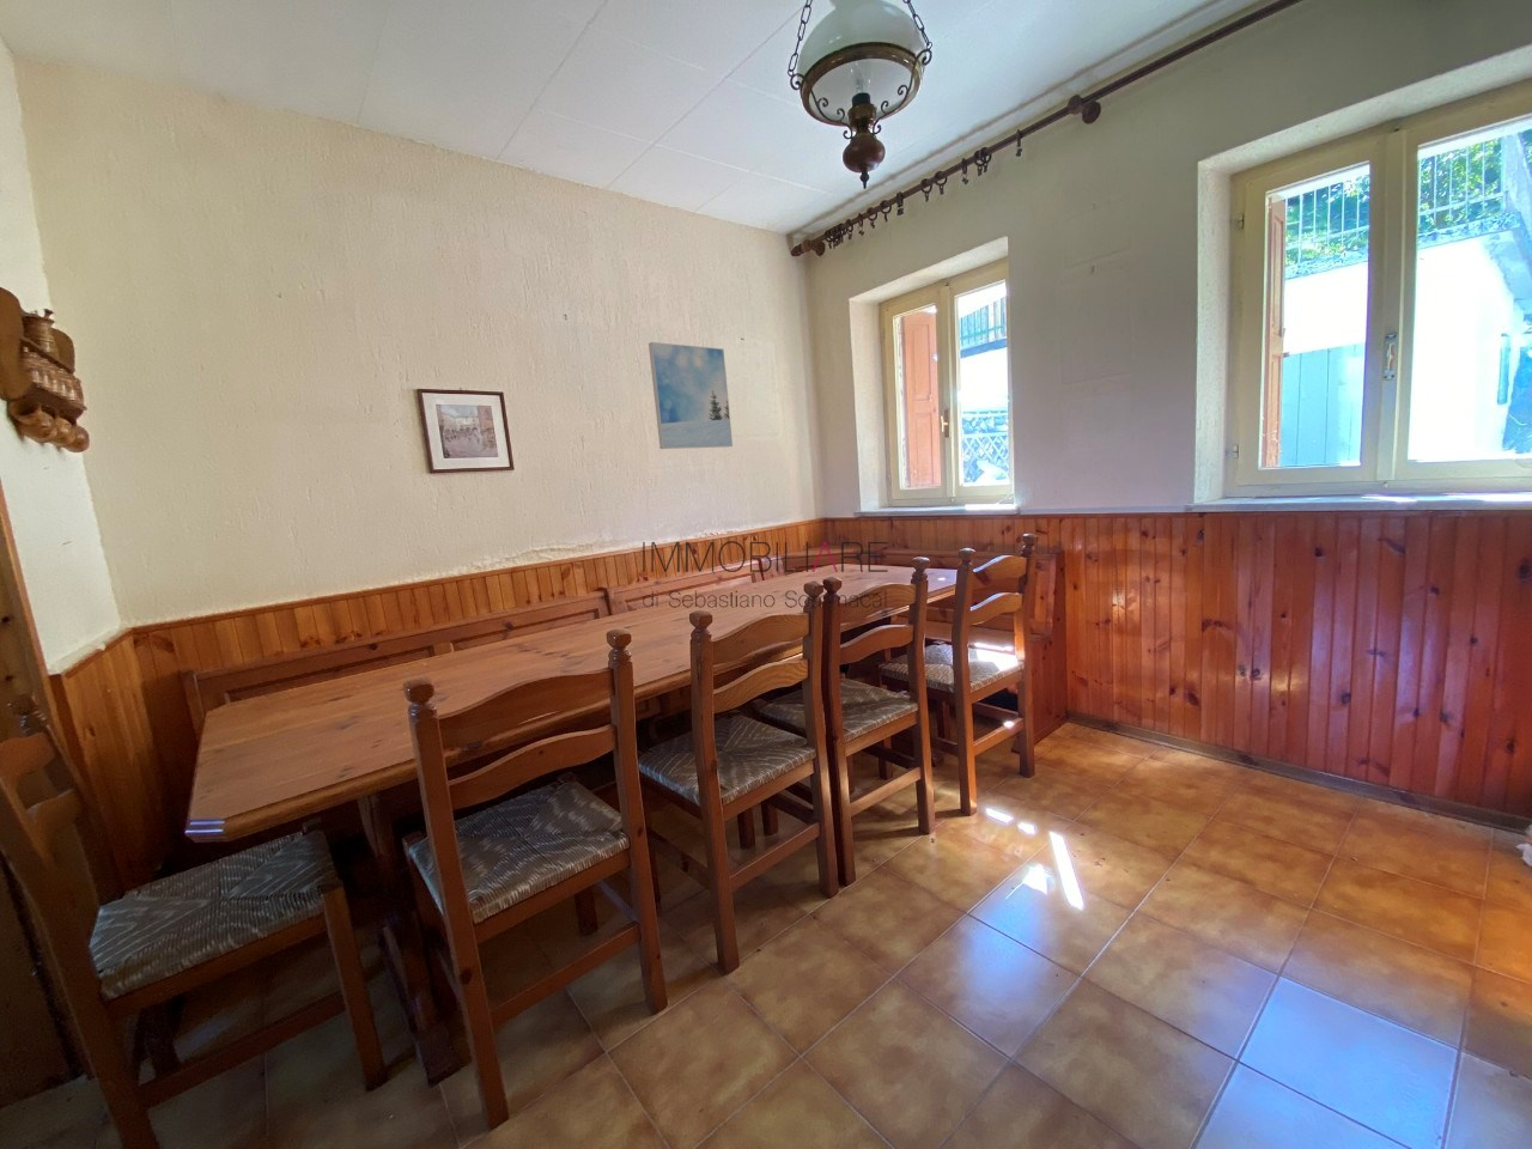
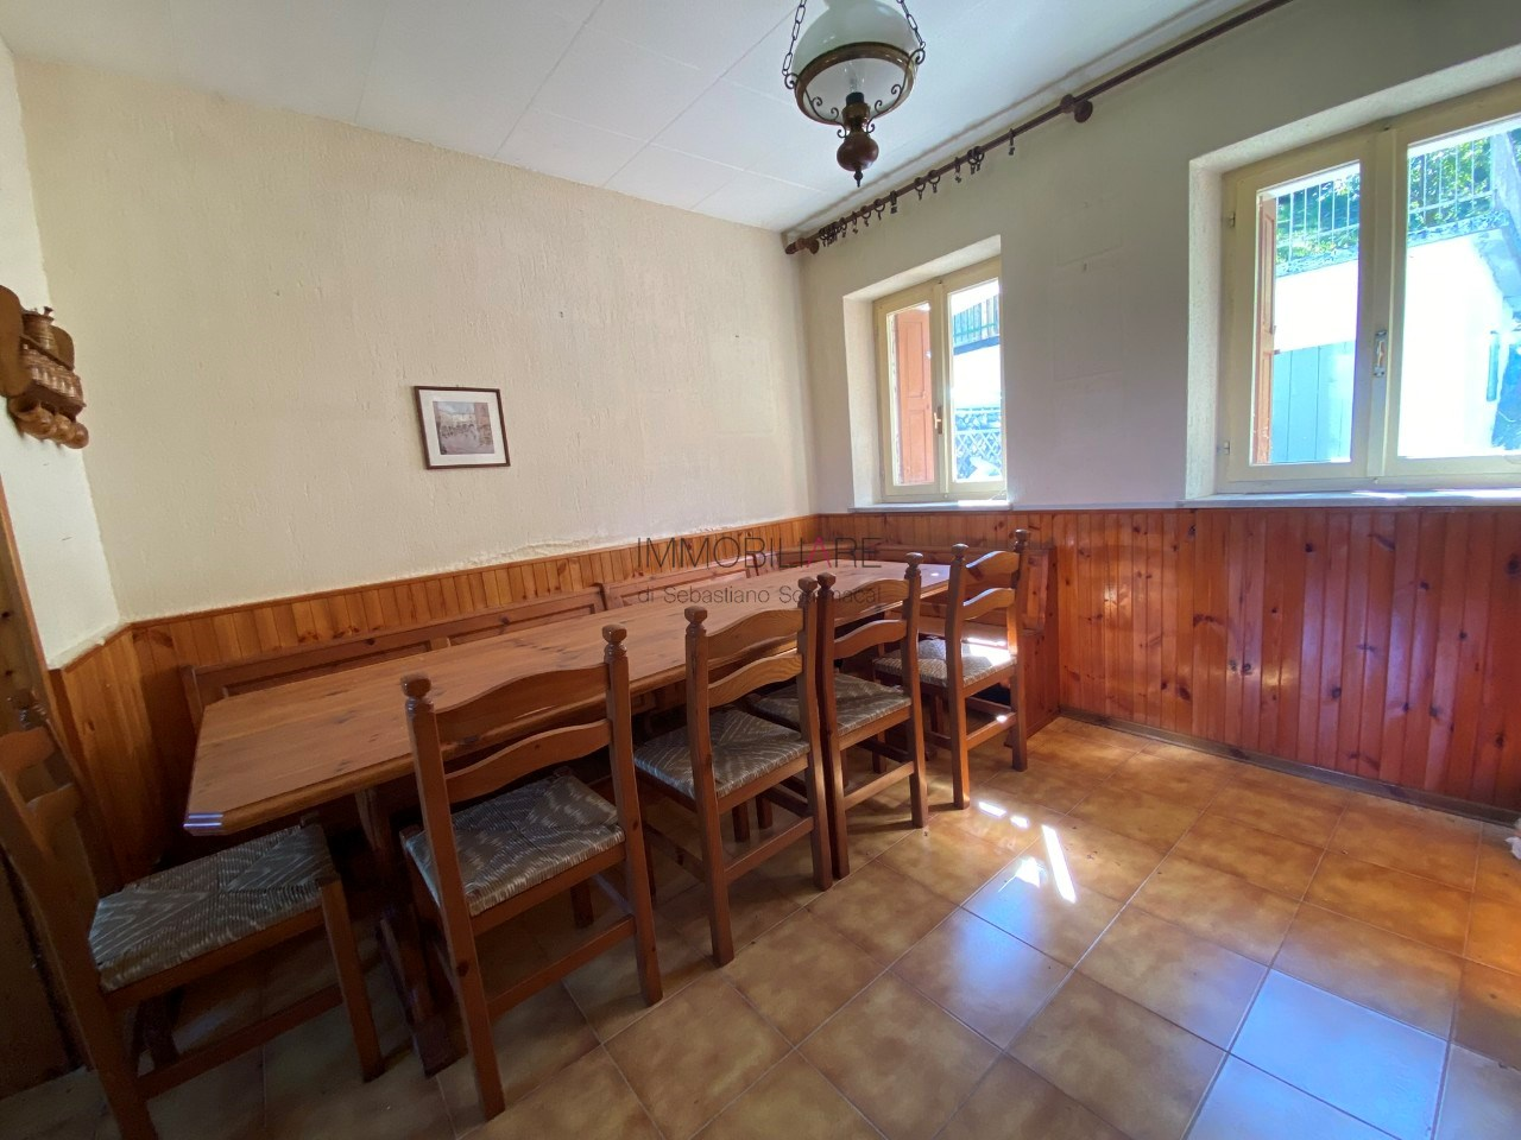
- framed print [648,342,733,450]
